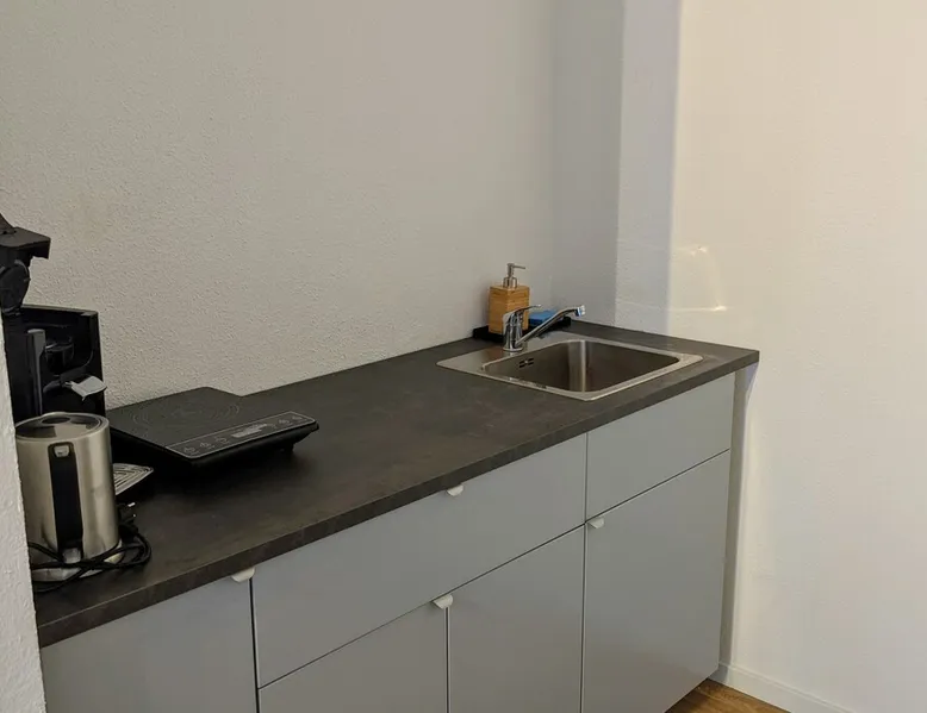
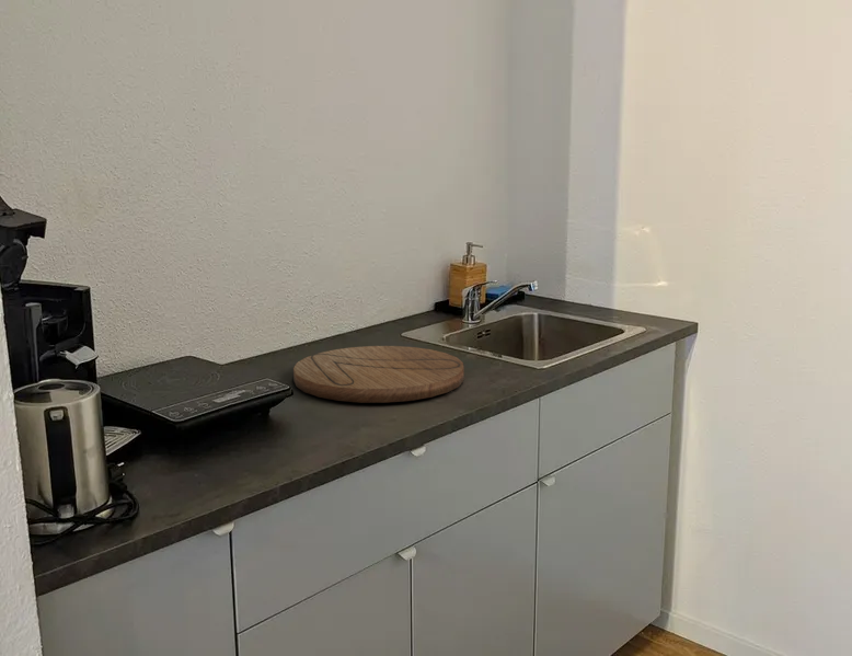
+ cutting board [292,345,464,404]
